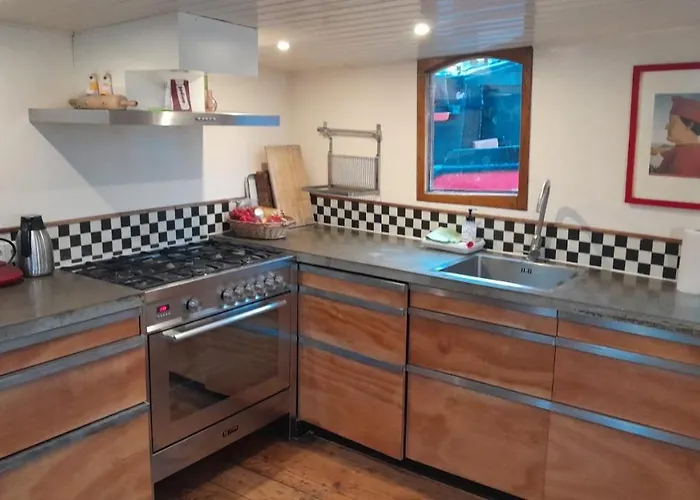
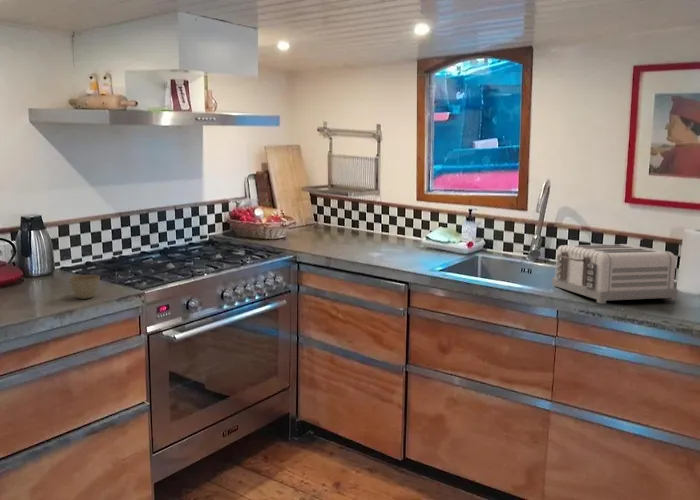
+ flower pot [68,274,101,300]
+ toaster [551,243,678,304]
